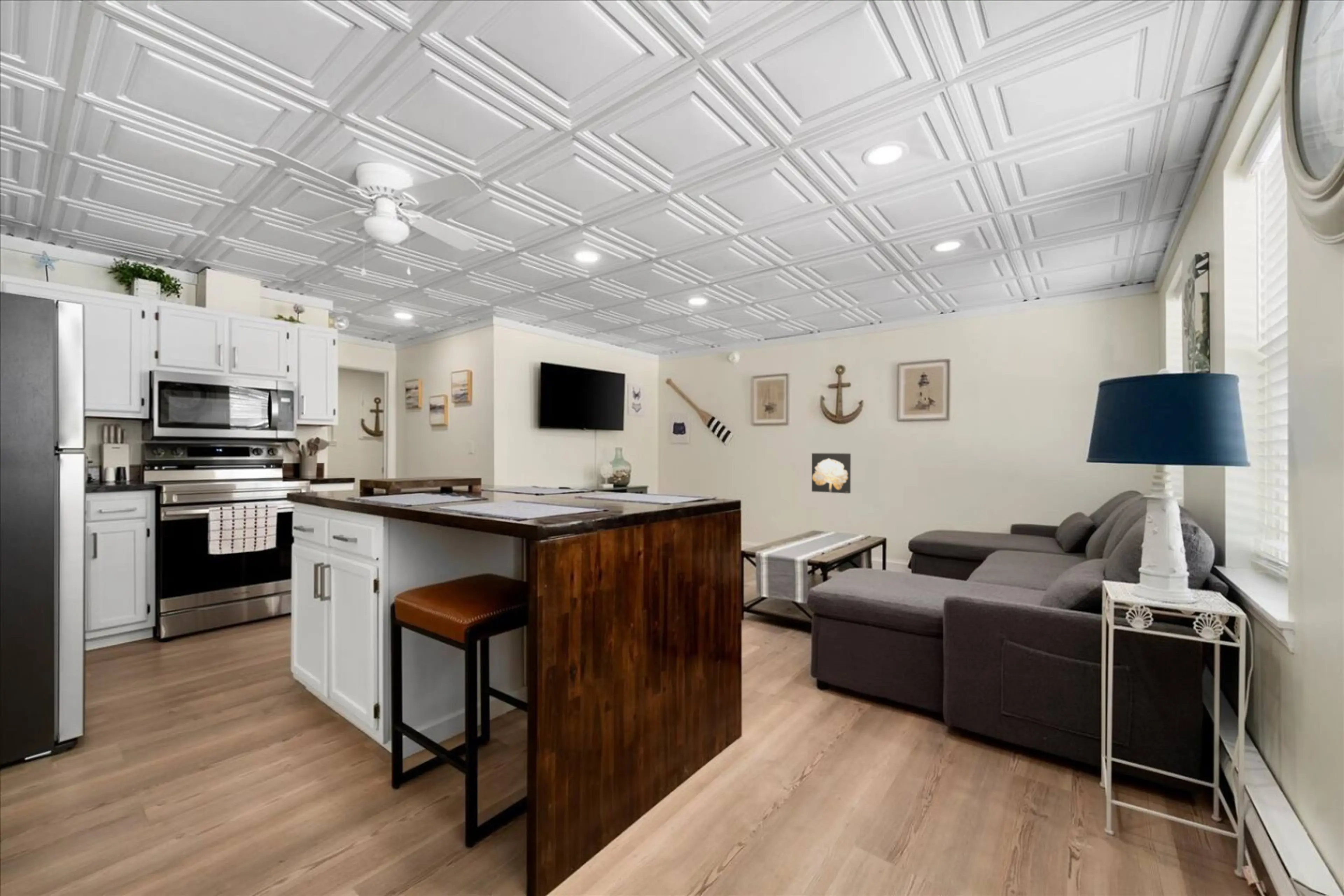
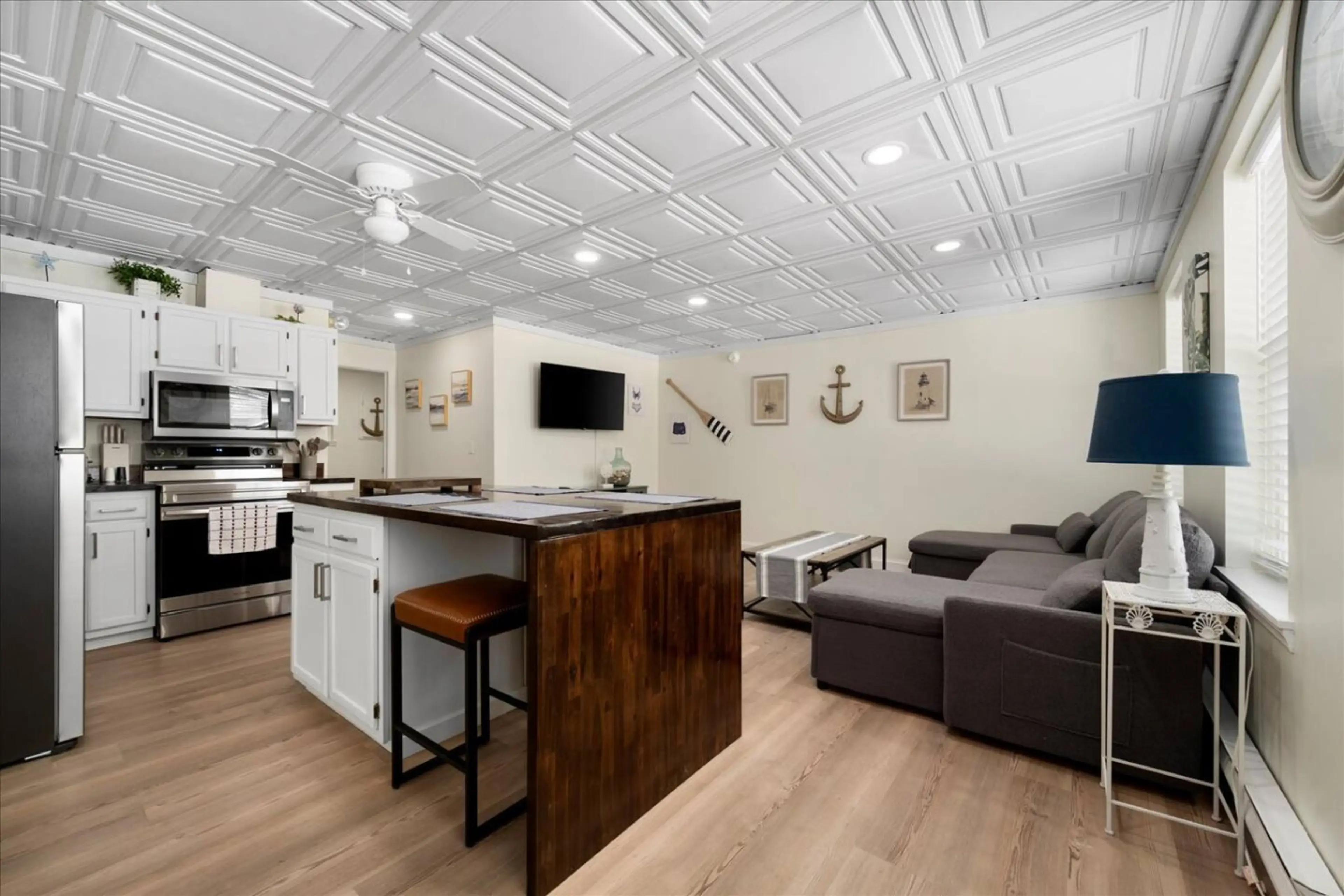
- wall art [811,453,851,494]
